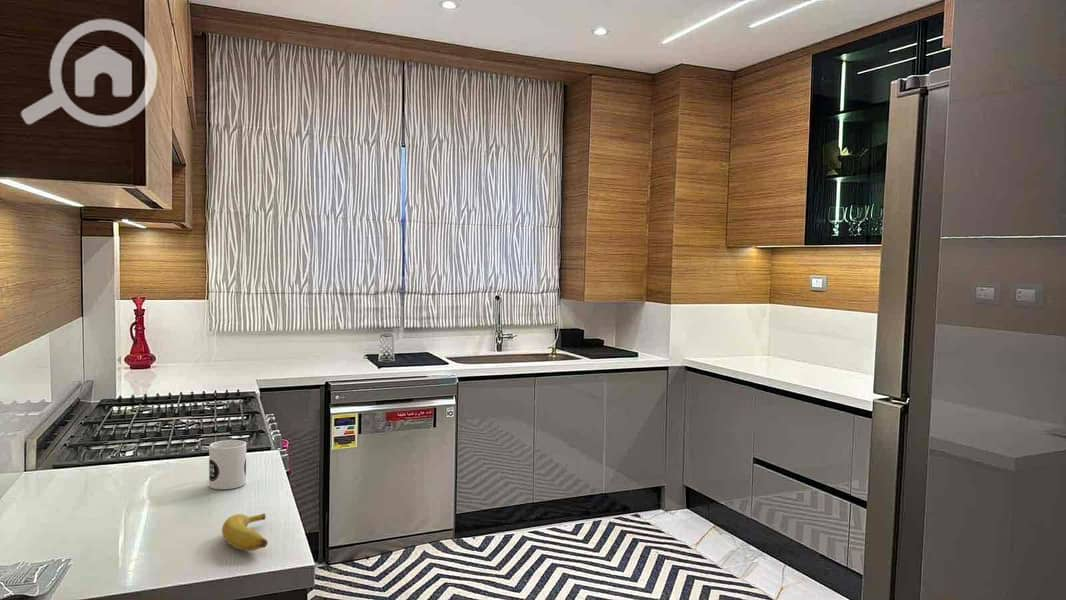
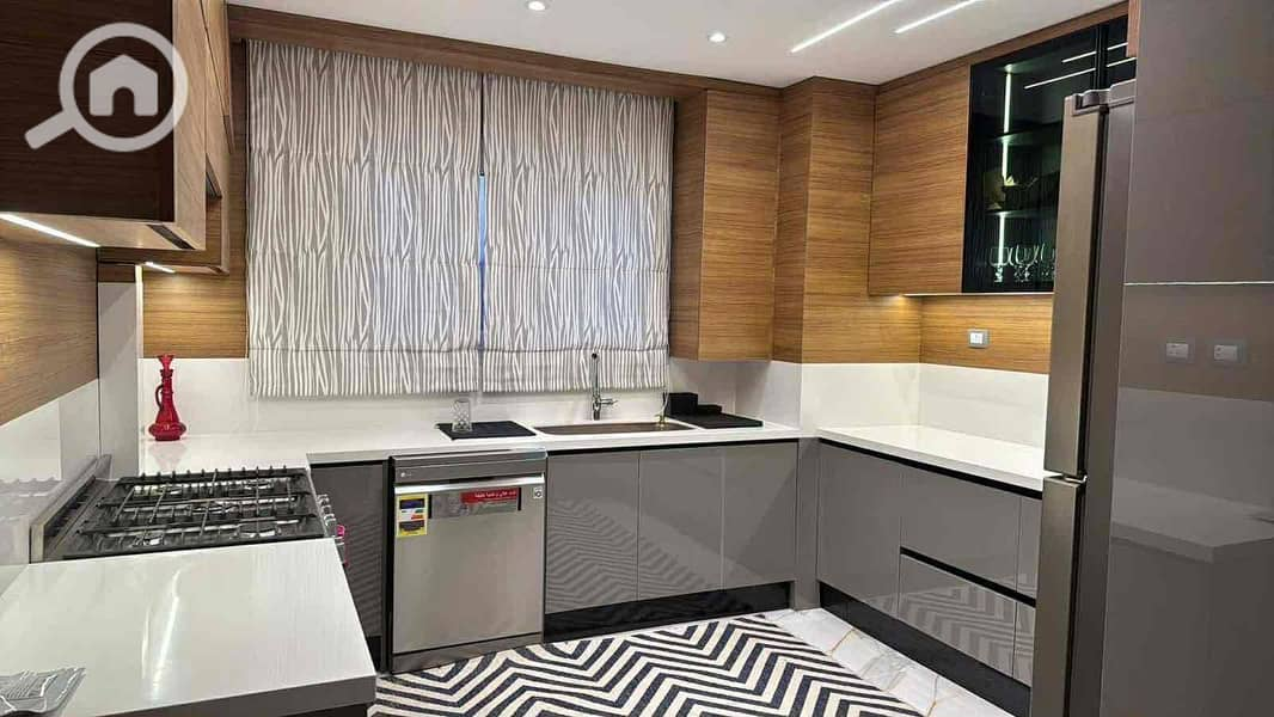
- banana [221,512,269,552]
- mug [208,439,247,490]
